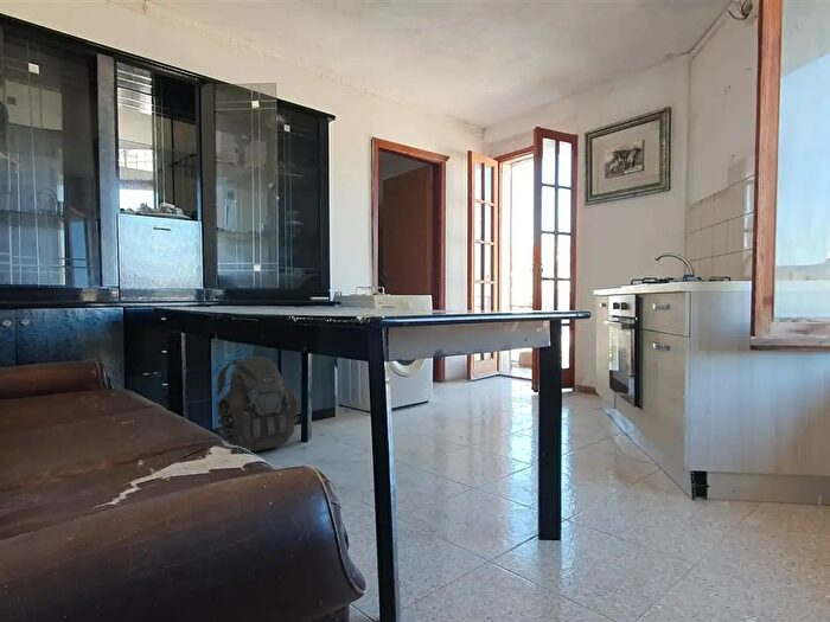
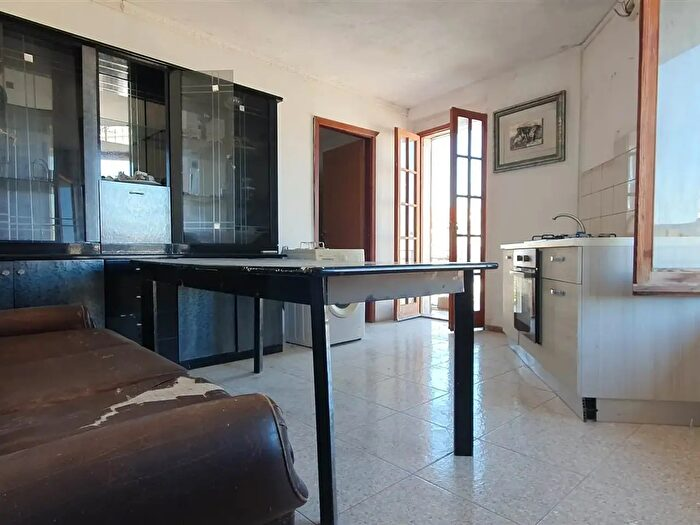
- backpack [213,355,300,453]
